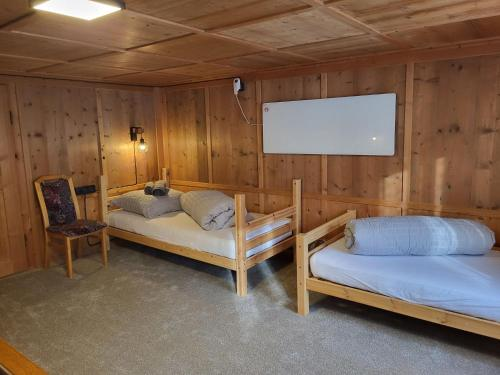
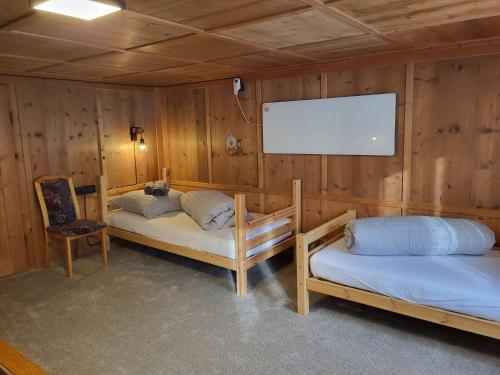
+ cuckoo clock [222,129,245,158]
